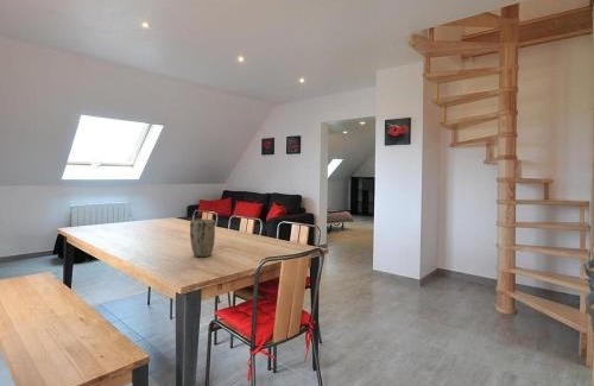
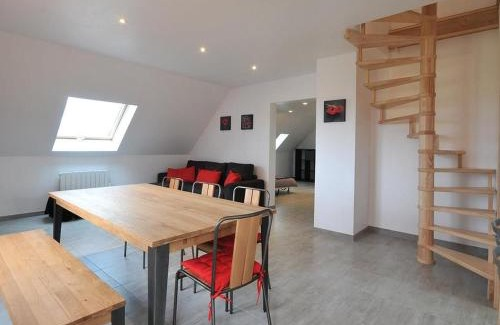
- plant pot [189,219,216,258]
